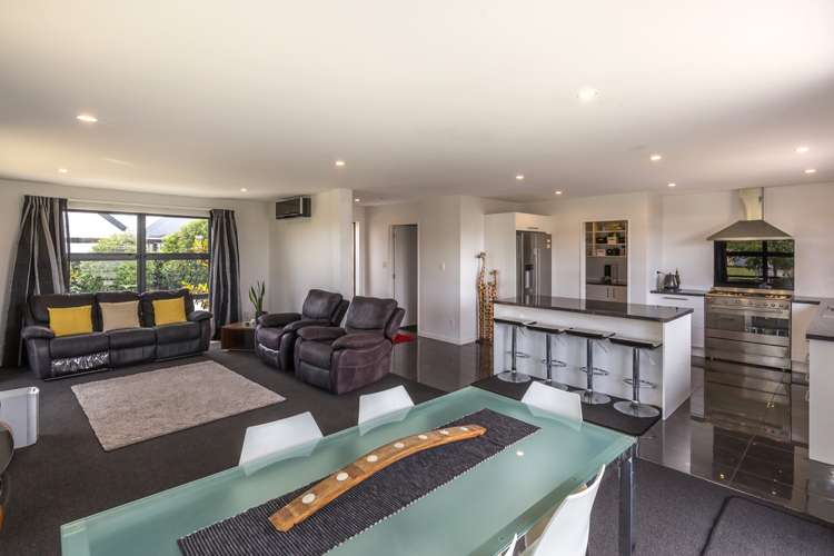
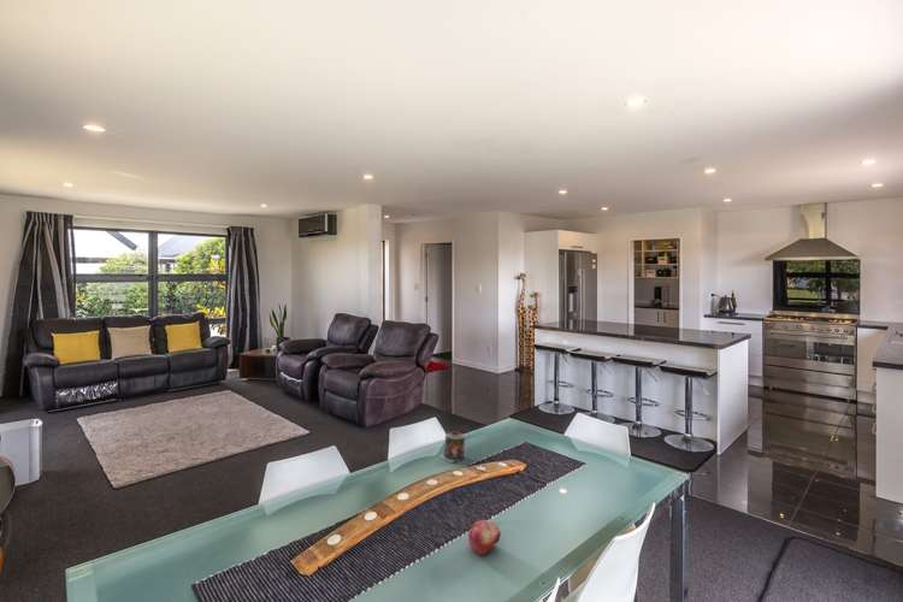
+ candle [439,431,466,465]
+ fruit [467,519,502,556]
